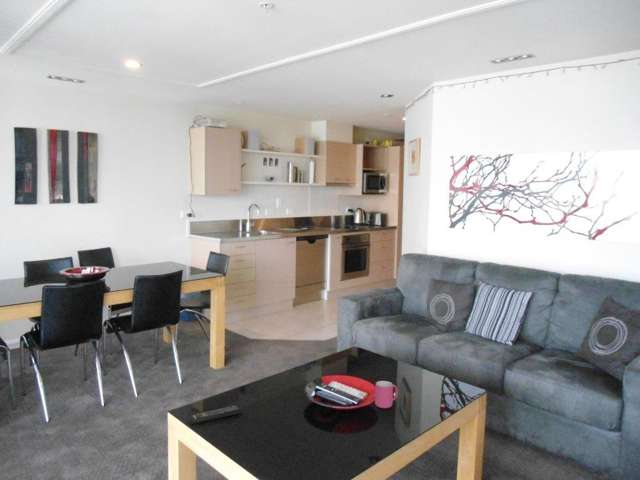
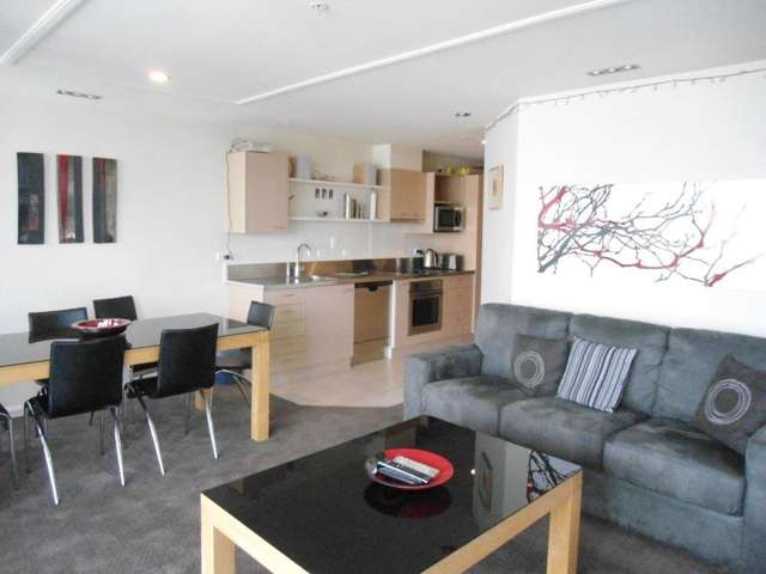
- mug [374,380,399,409]
- remote control [186,405,243,426]
